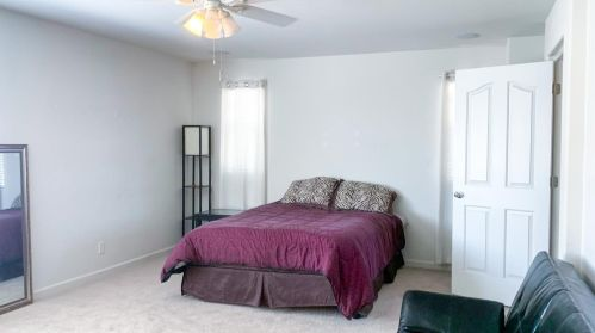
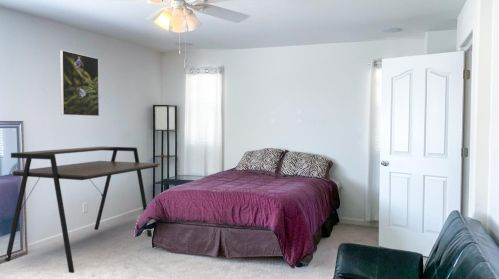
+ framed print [59,49,100,117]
+ desk [4,146,161,274]
